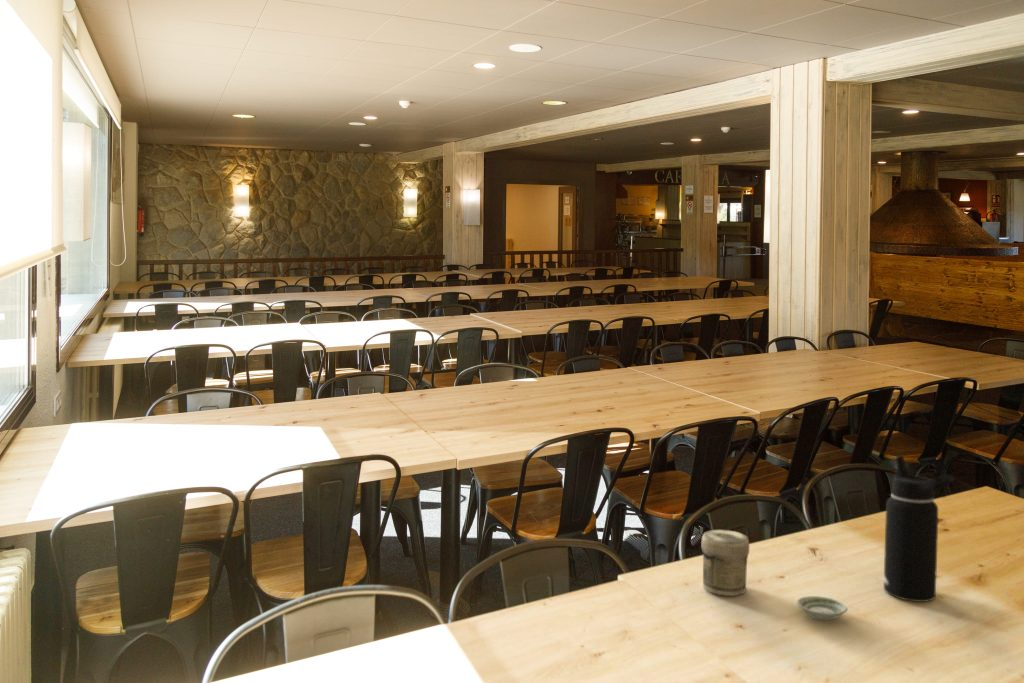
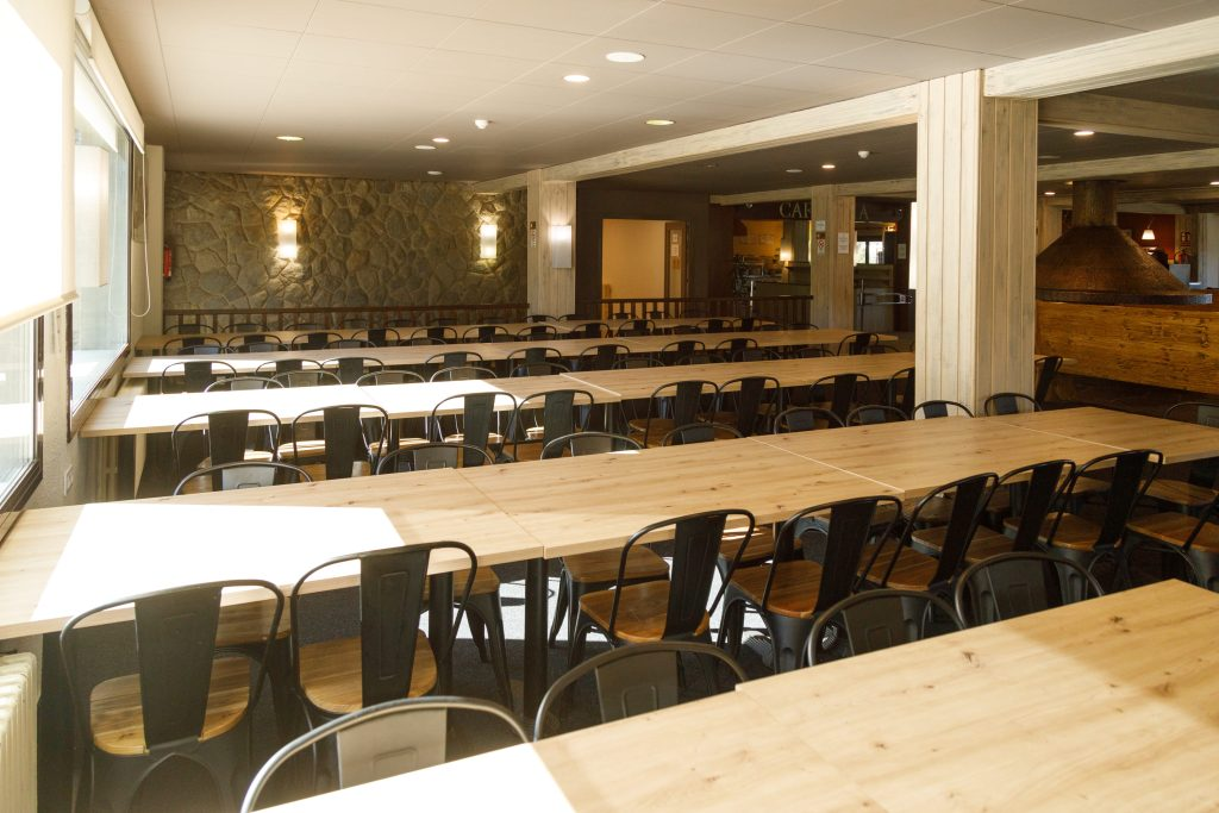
- water bottle [883,455,956,603]
- saucer [796,595,848,621]
- jar [700,529,750,597]
